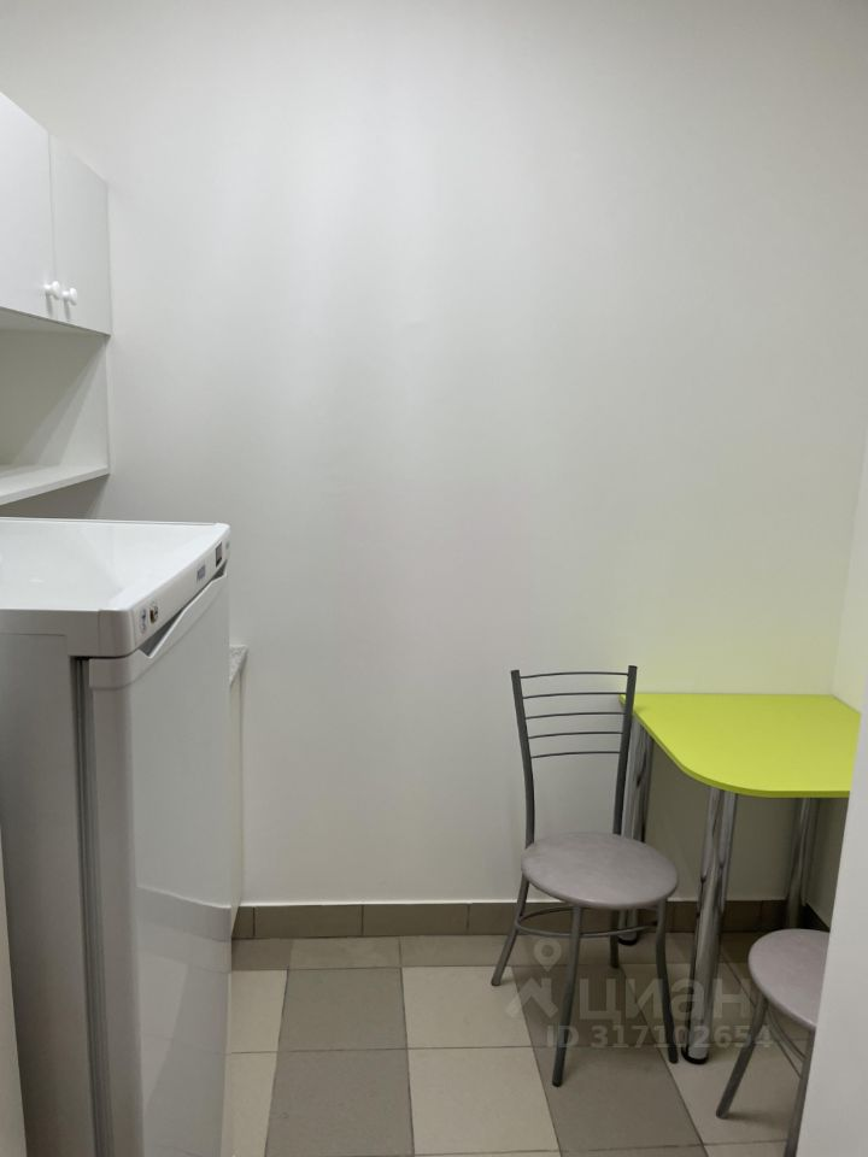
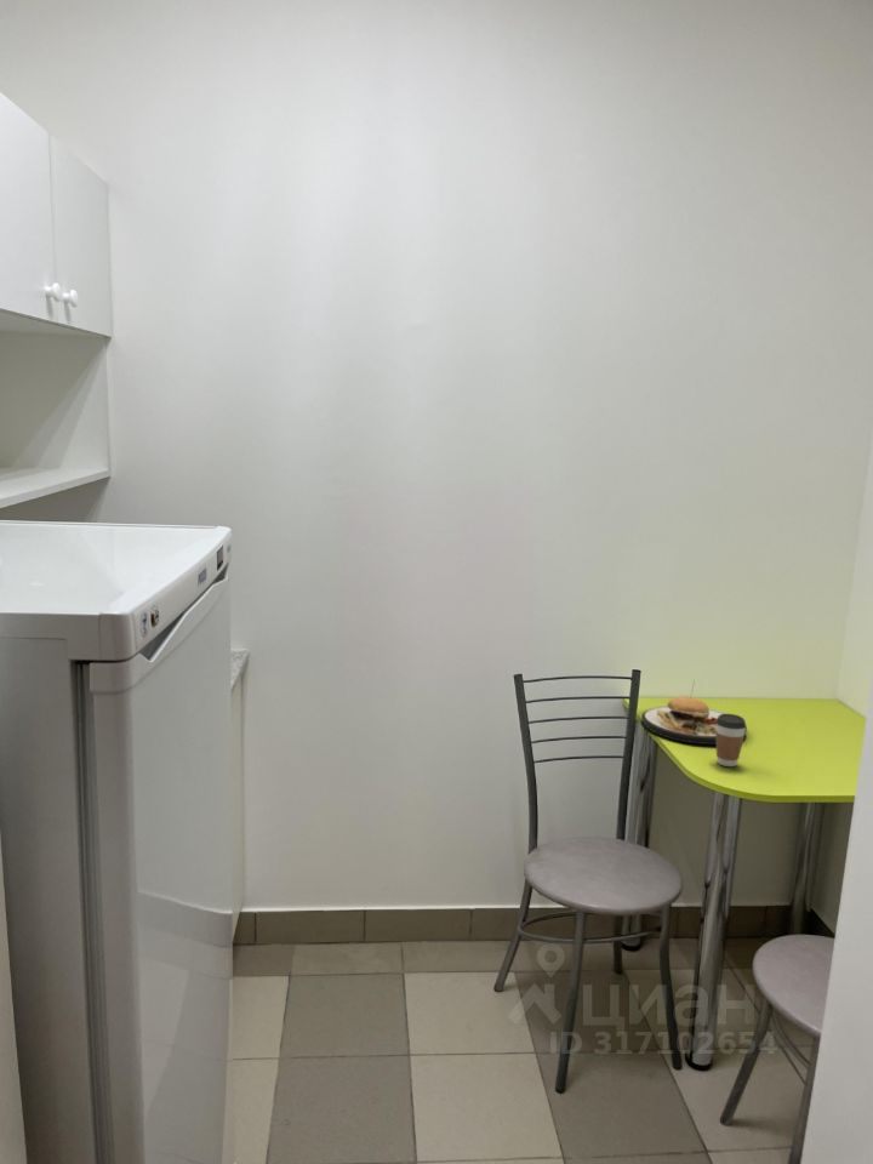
+ coffee cup [715,713,747,768]
+ plate [640,679,748,746]
